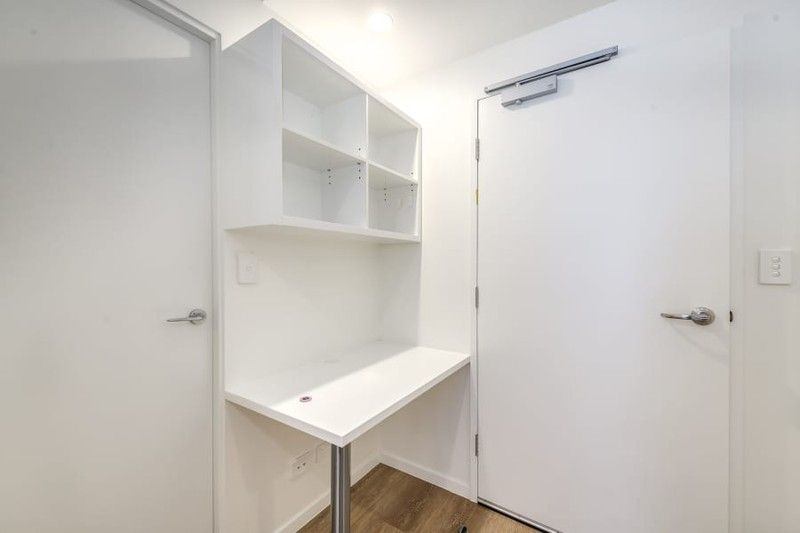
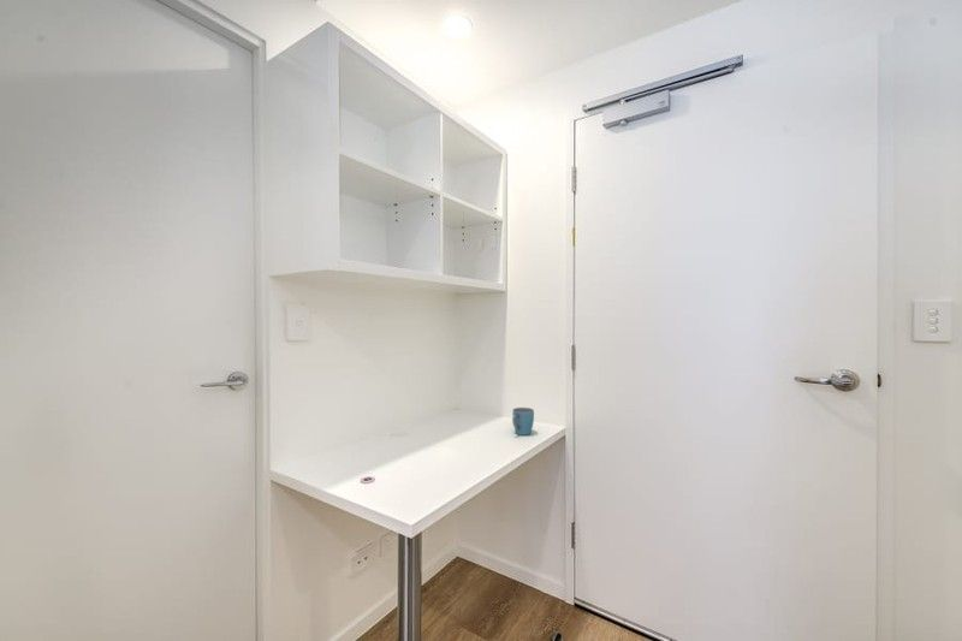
+ mug [511,406,535,437]
